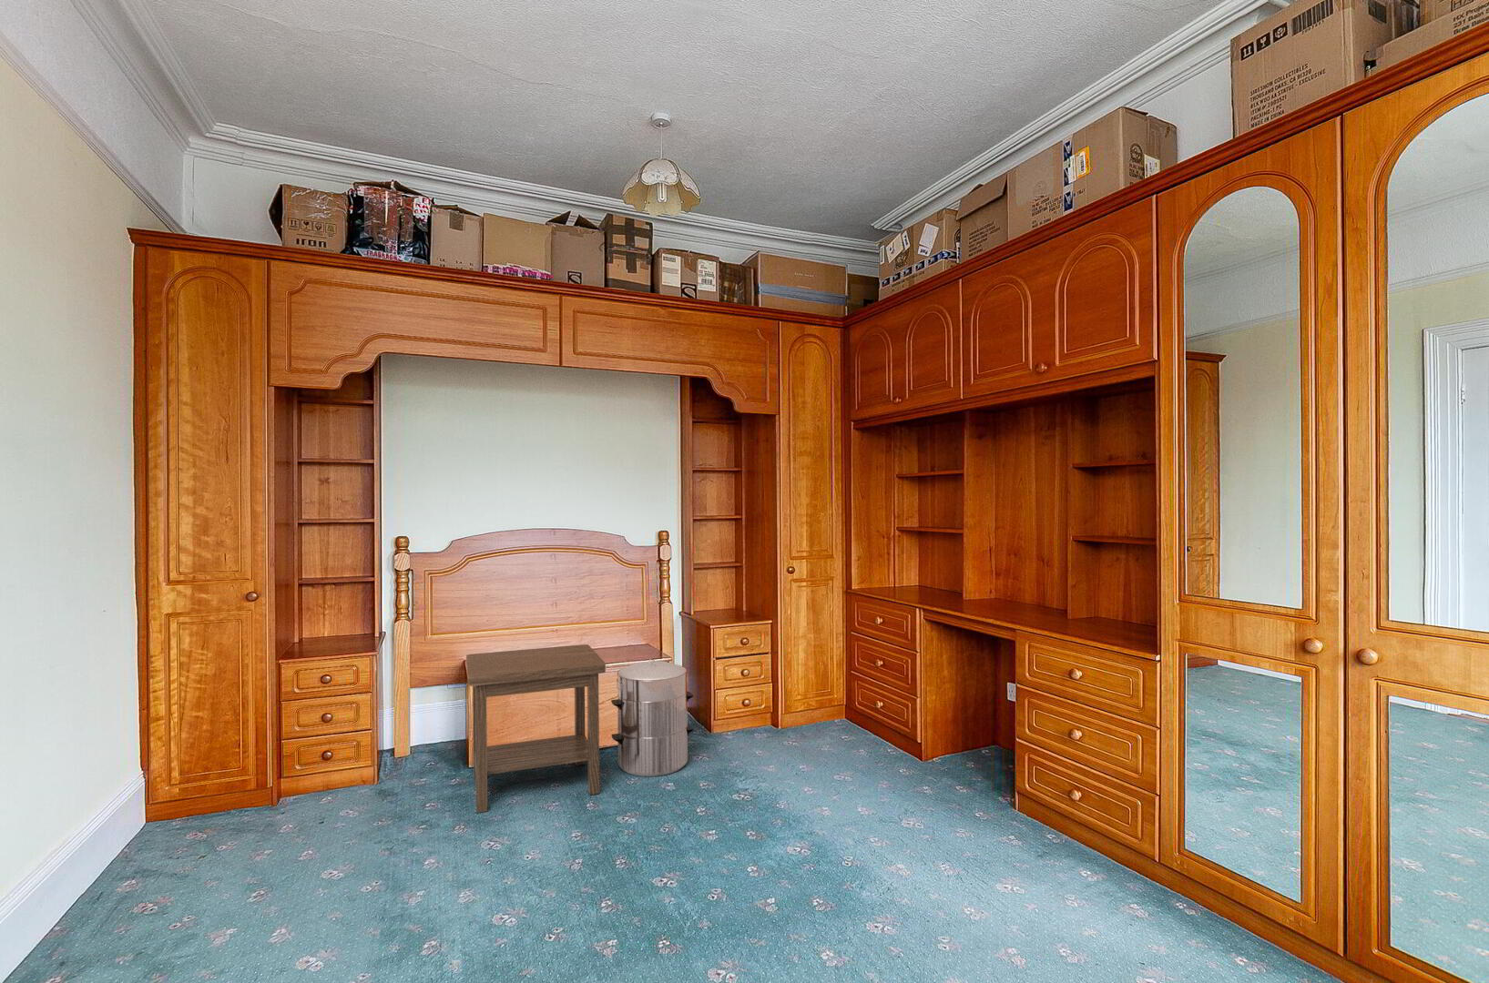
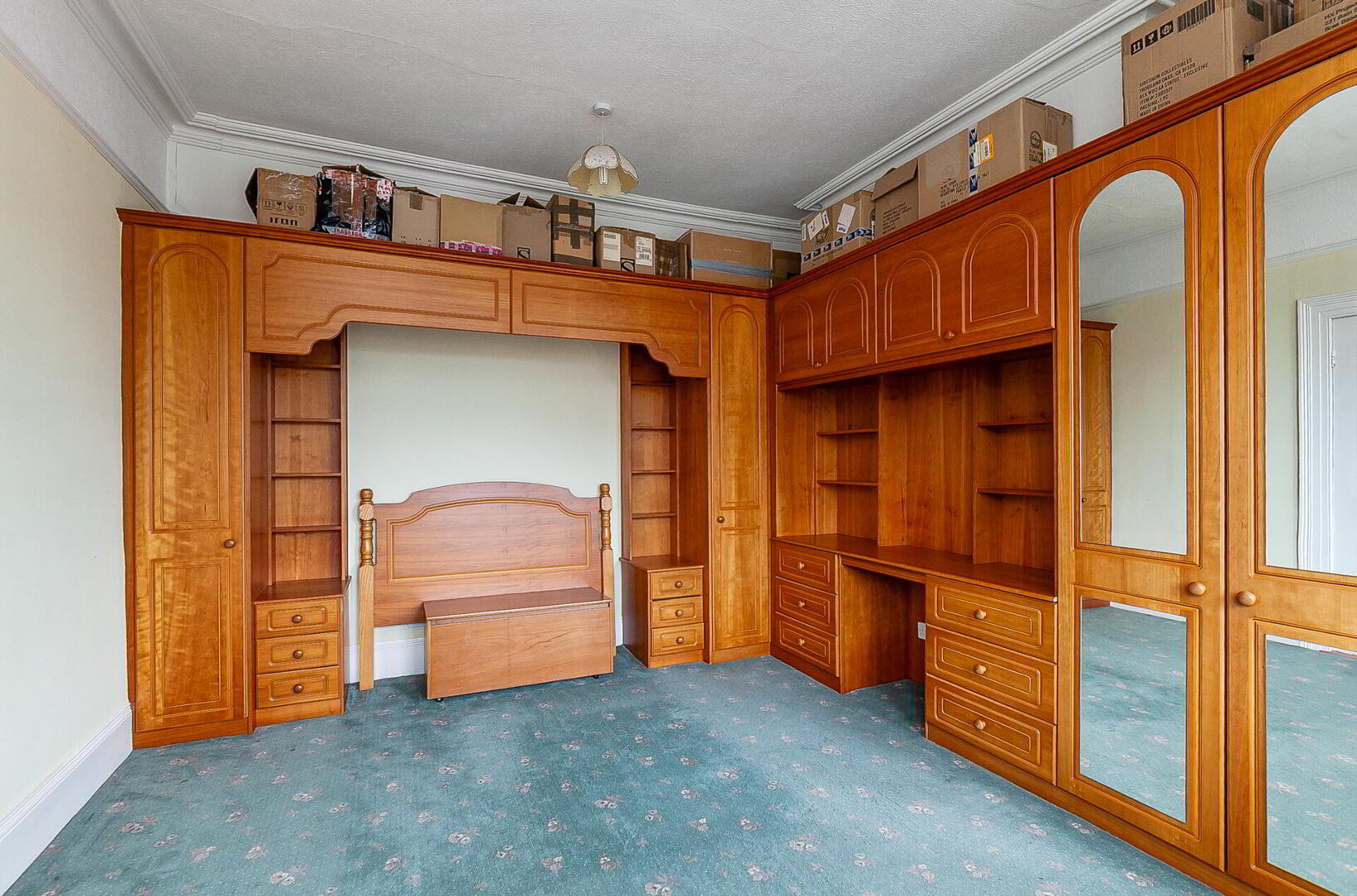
- waste bin [610,656,695,778]
- side table [465,644,607,814]
